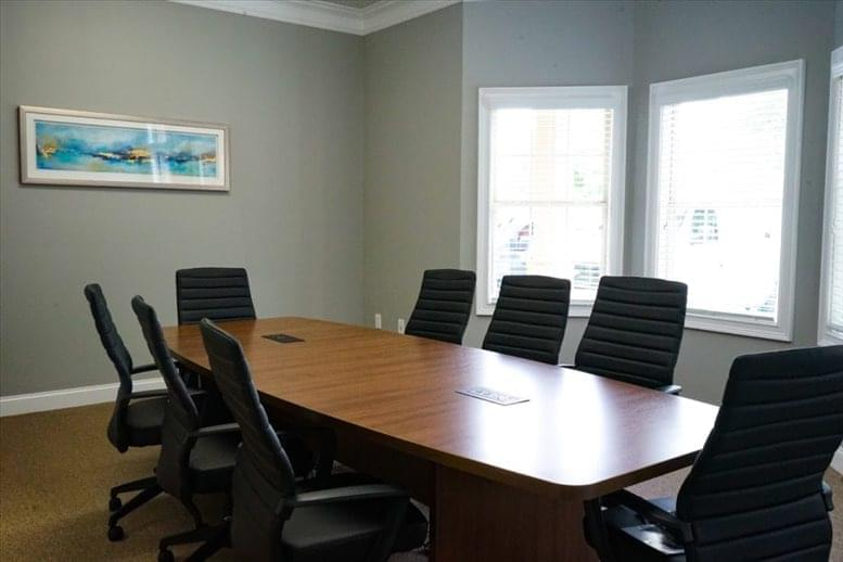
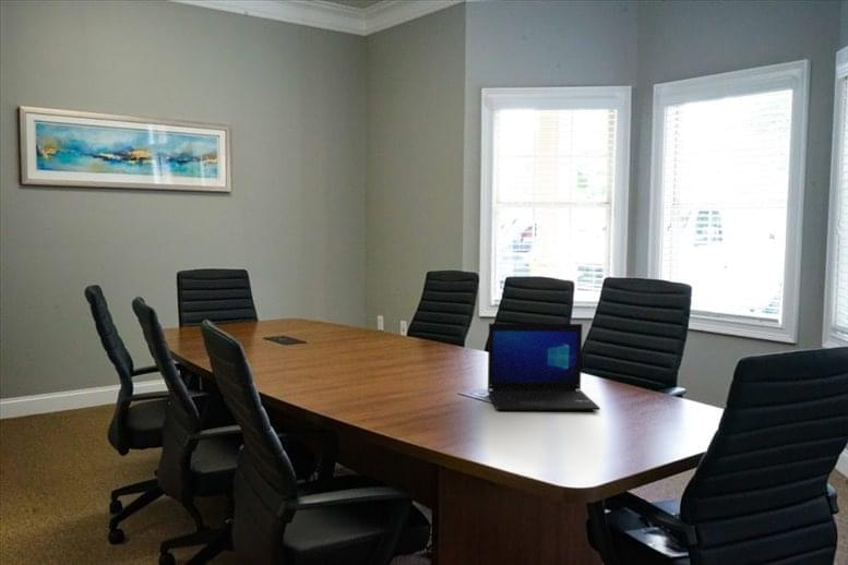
+ laptop [487,322,601,411]
